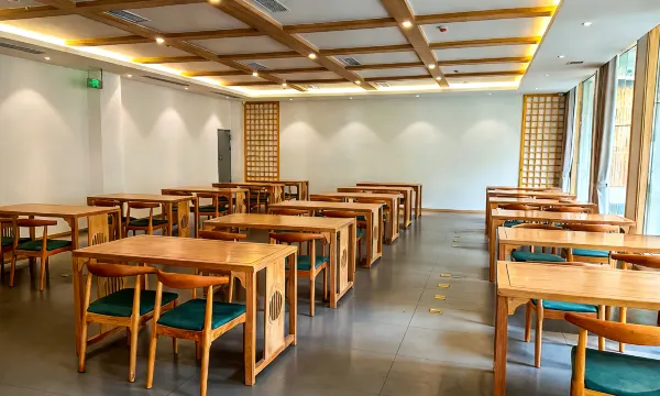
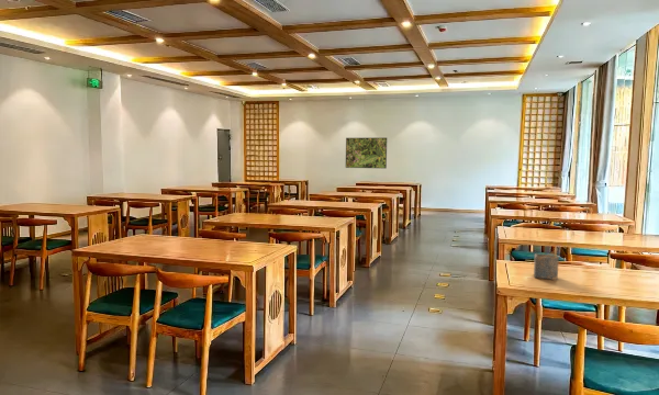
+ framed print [345,137,388,170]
+ napkin holder [533,247,560,281]
